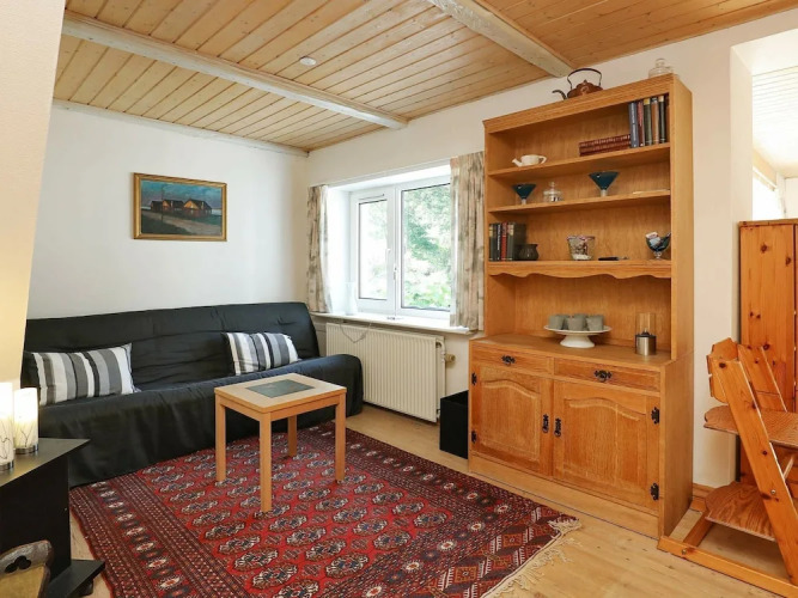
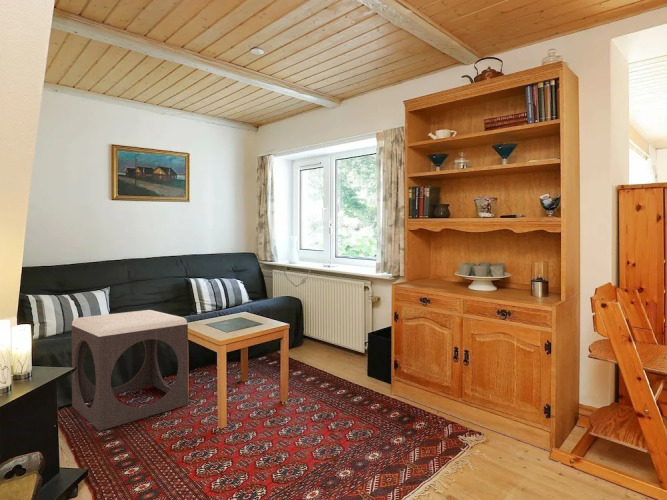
+ footstool [71,309,189,432]
